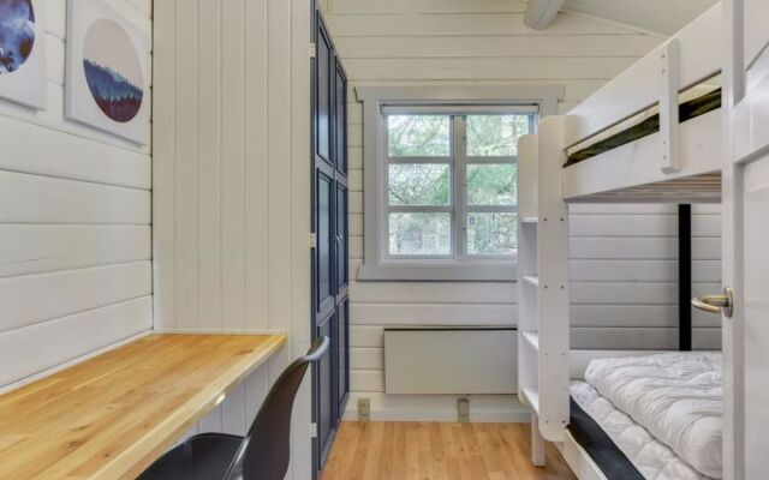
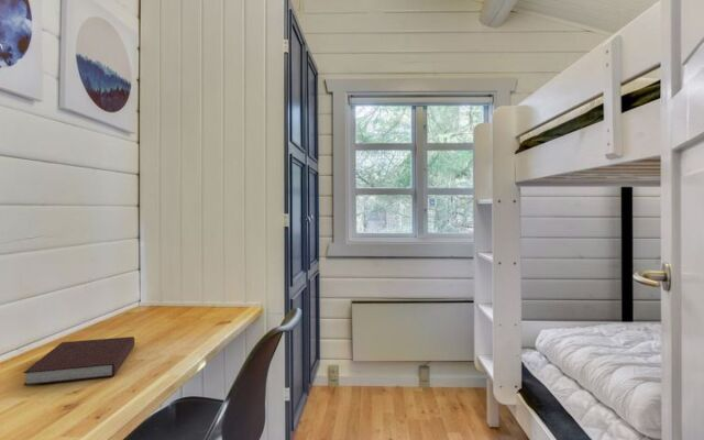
+ notebook [22,336,135,386]
